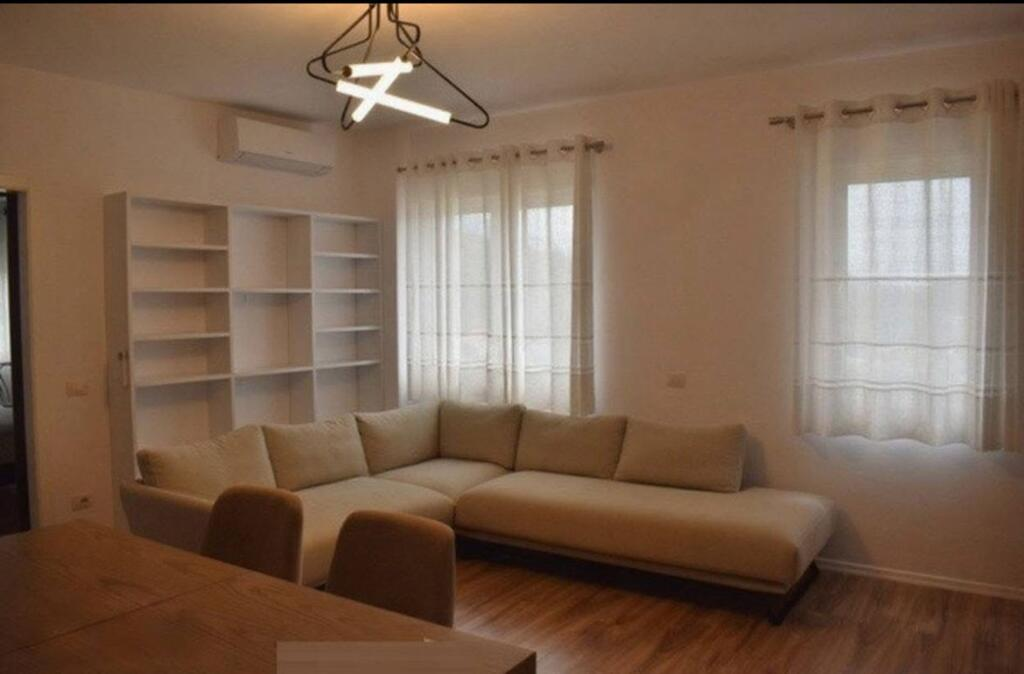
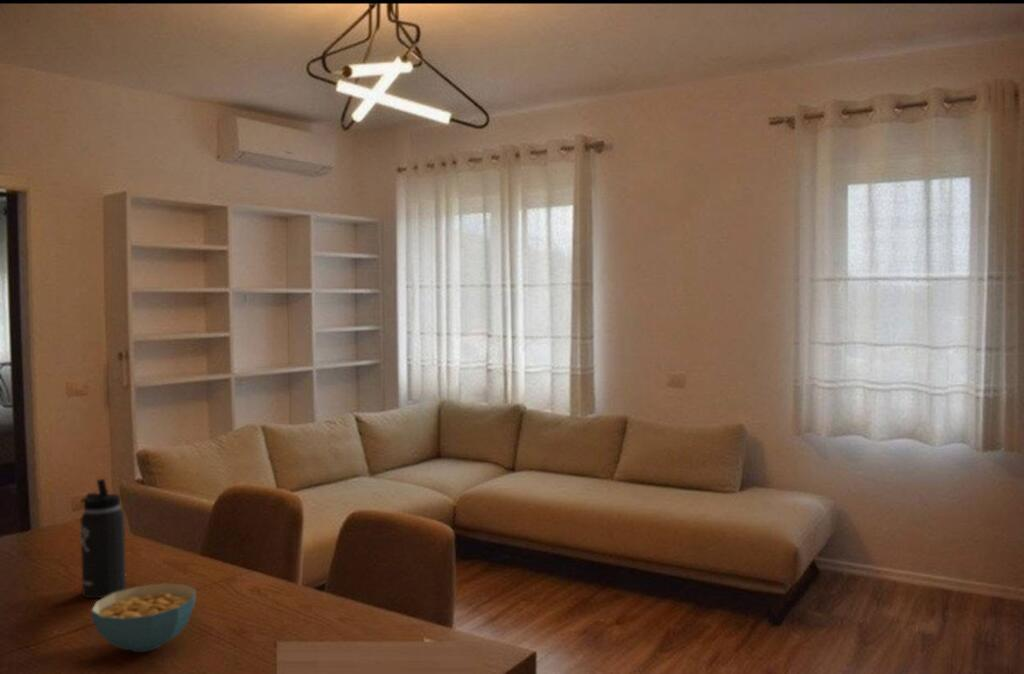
+ cereal bowl [90,582,197,653]
+ thermos bottle [79,478,127,599]
